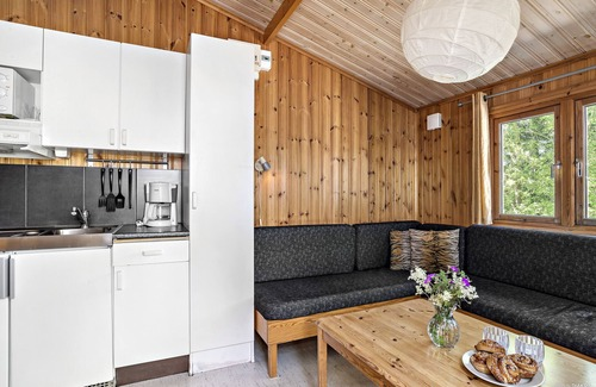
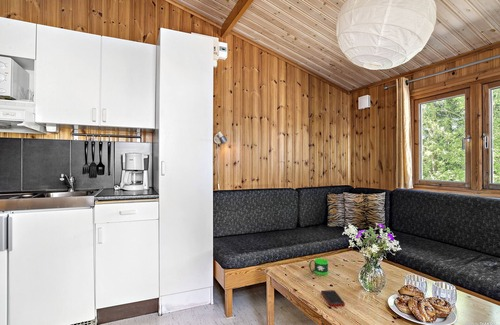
+ cell phone [320,289,346,307]
+ mug [308,258,329,276]
